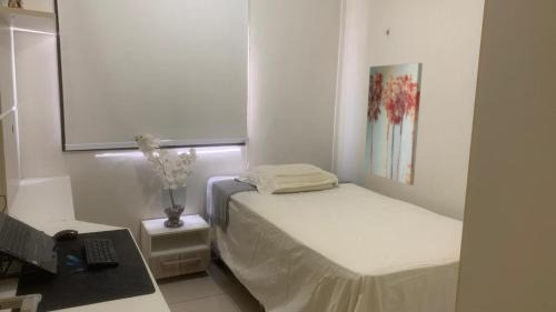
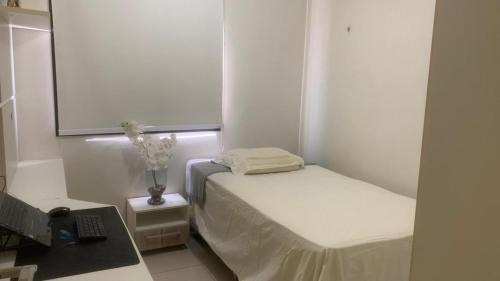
- wall art [364,62,424,187]
